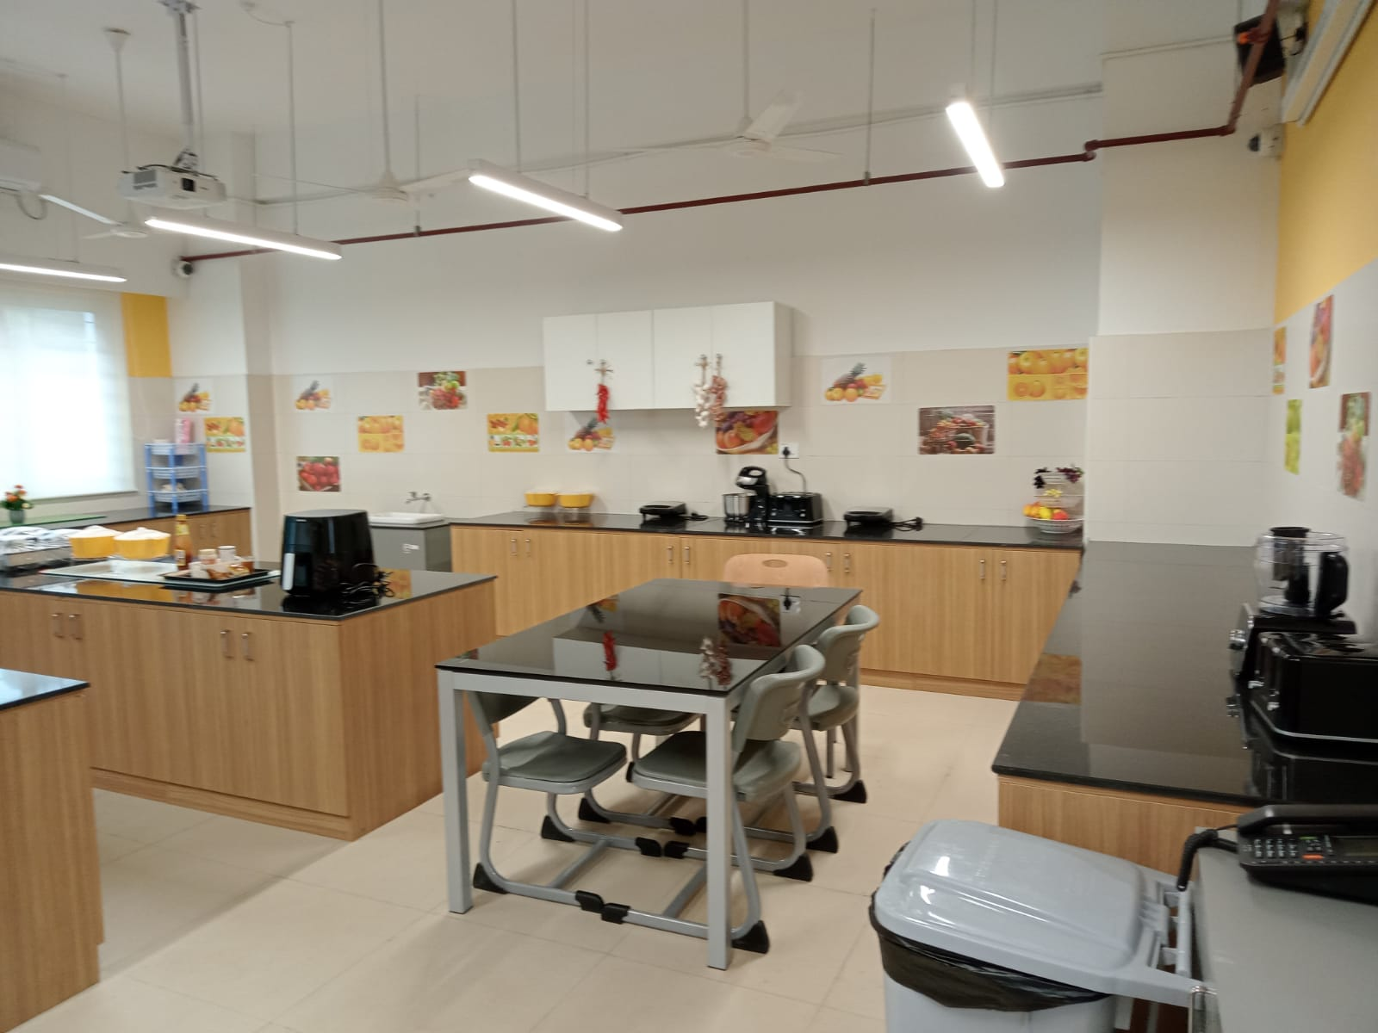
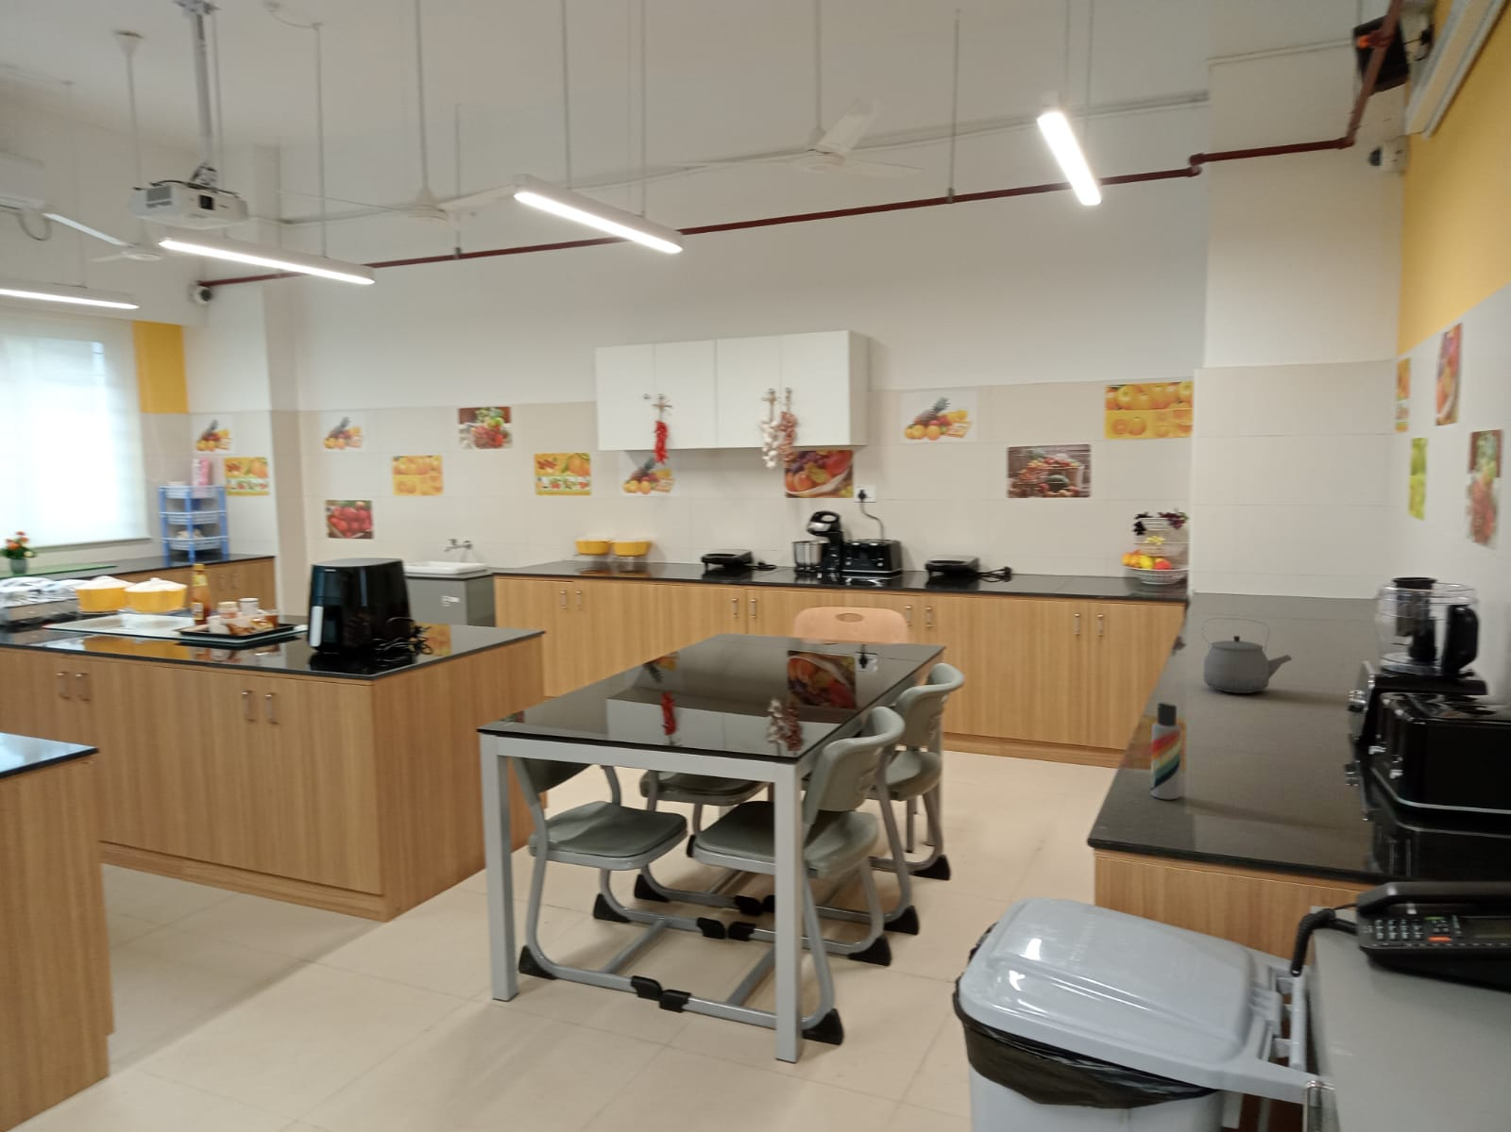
+ lotion bottle [1149,700,1183,800]
+ tea kettle [1202,617,1293,694]
